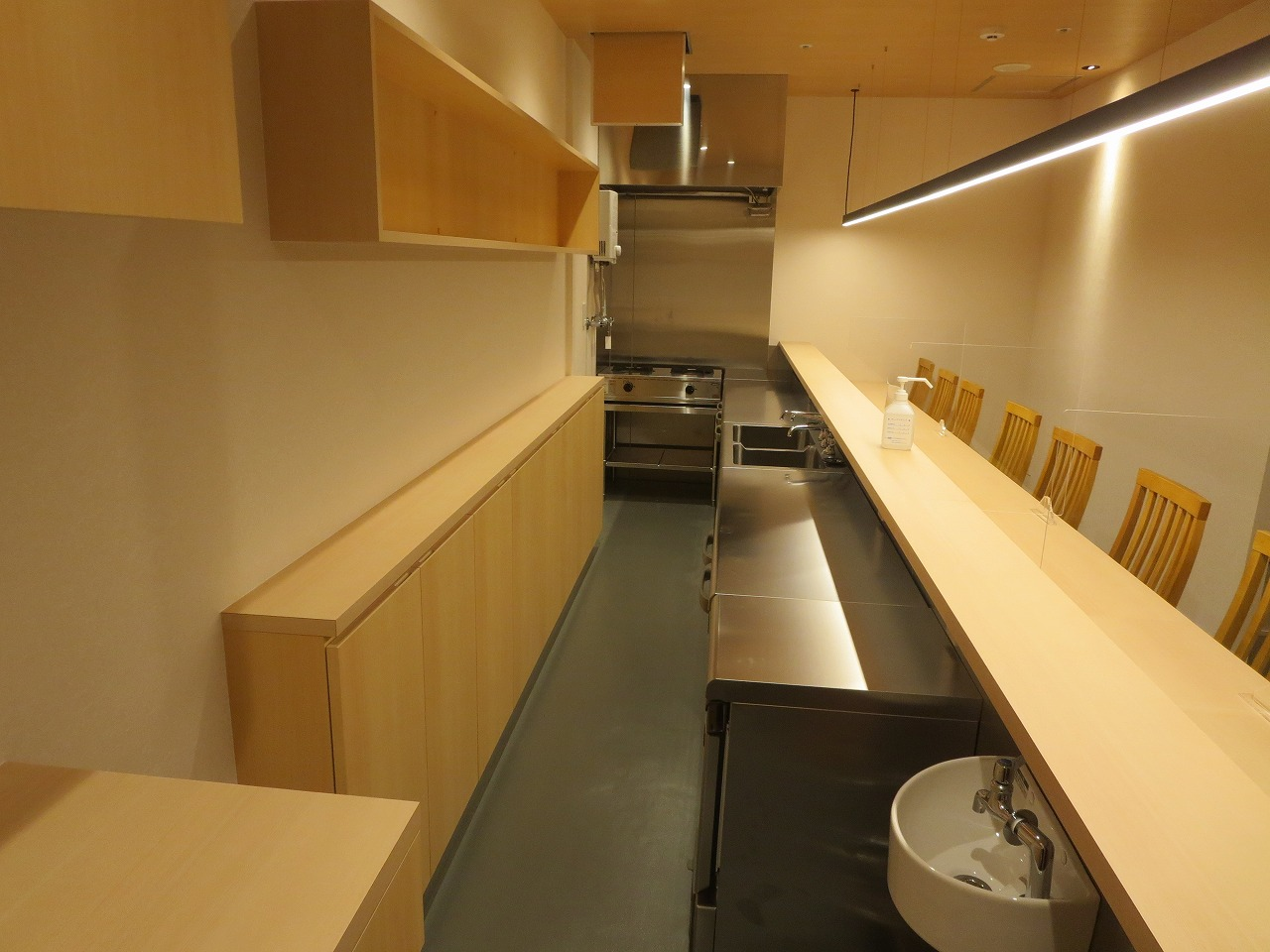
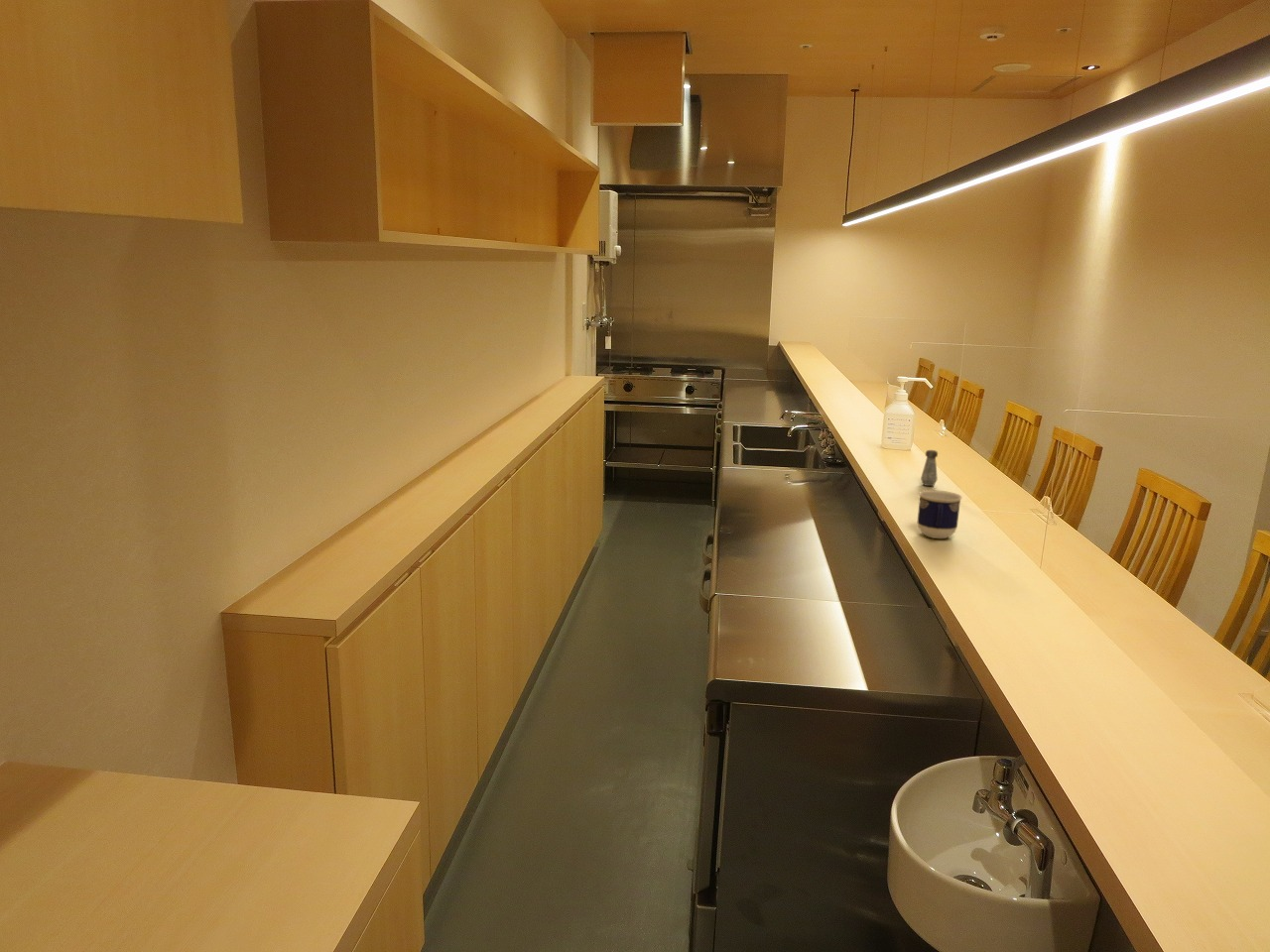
+ cup [917,489,963,539]
+ salt shaker [920,449,939,487]
